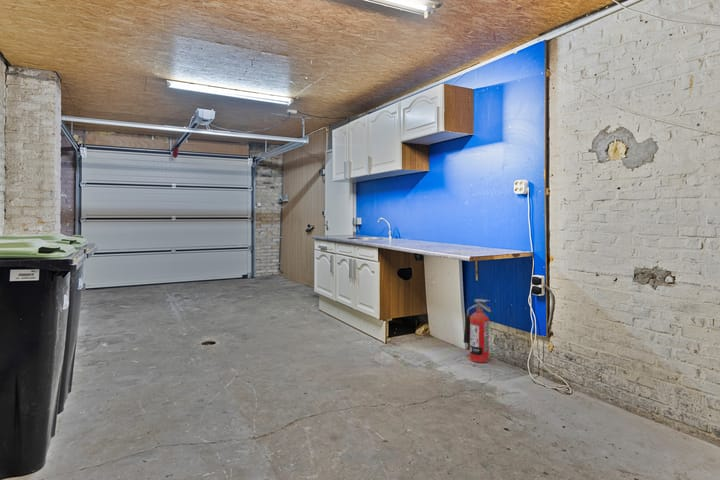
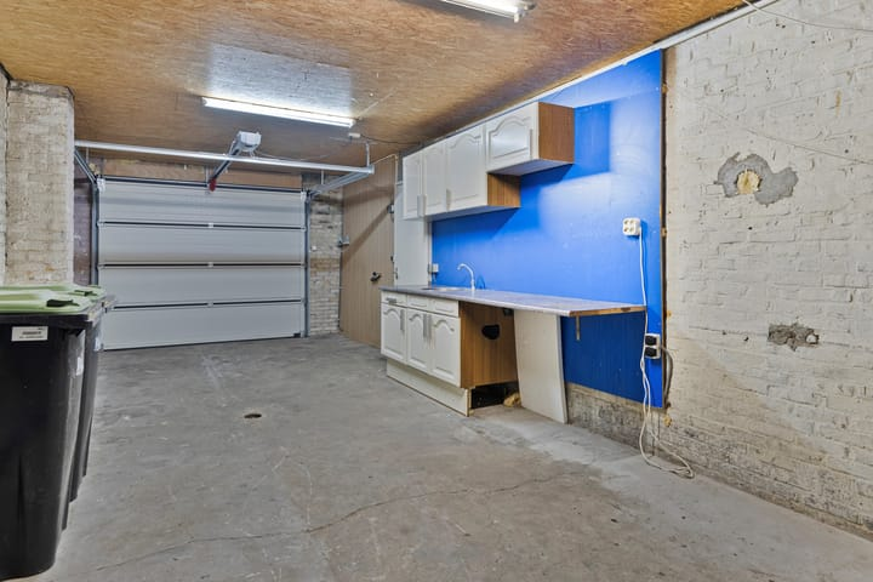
- fire extinguisher [463,298,492,363]
